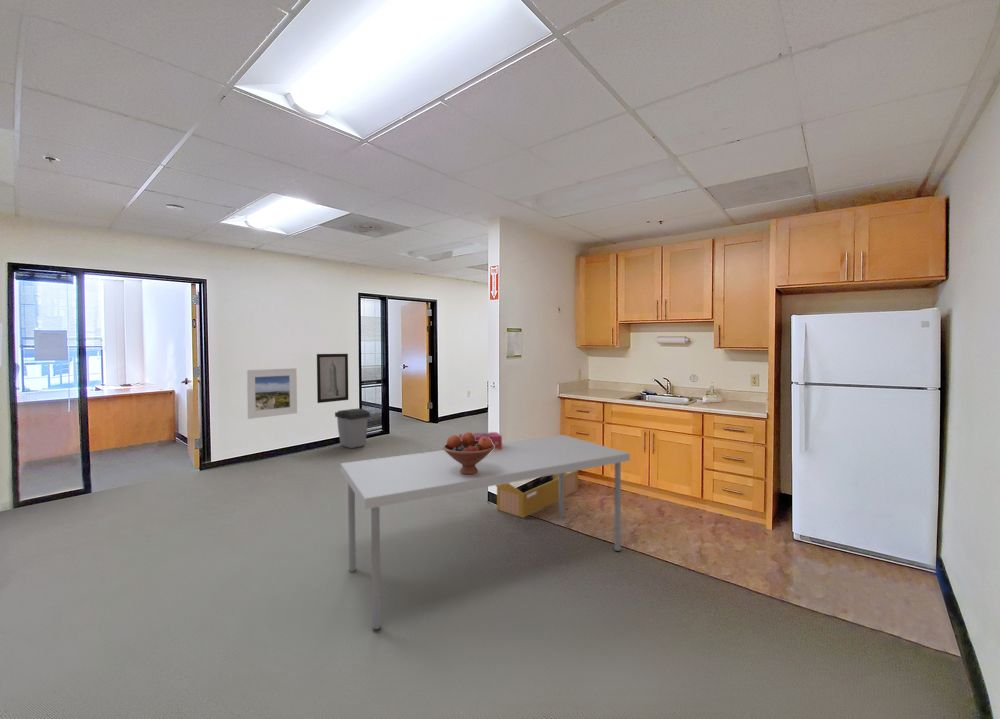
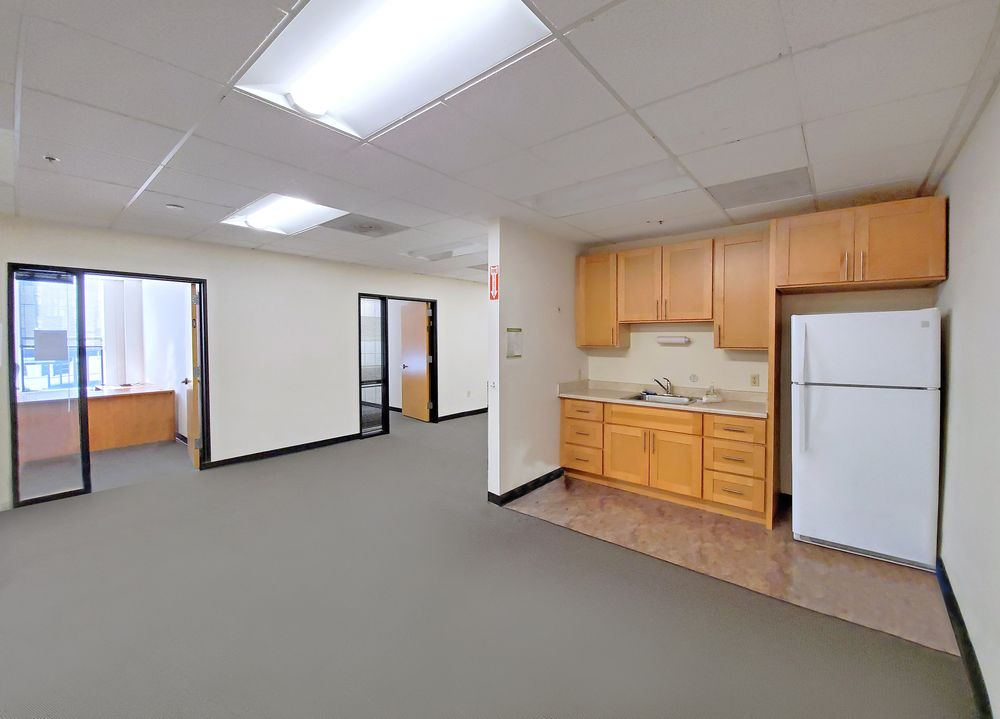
- trash can [334,408,371,449]
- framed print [245,367,298,420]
- basket [495,470,579,519]
- fruit bowl [442,431,494,475]
- dining table [340,434,631,631]
- wall art [316,353,349,404]
- tissue box [458,431,503,450]
